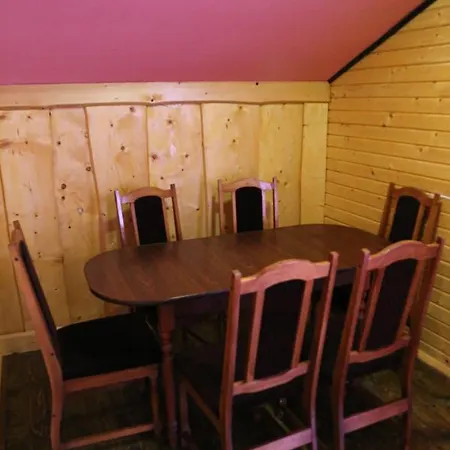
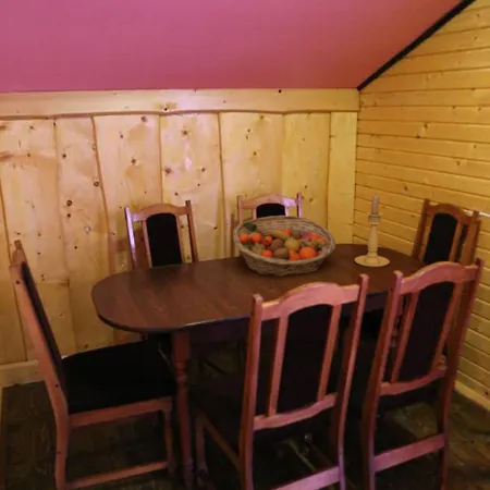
+ fruit basket [232,215,336,278]
+ candle holder [354,194,391,268]
